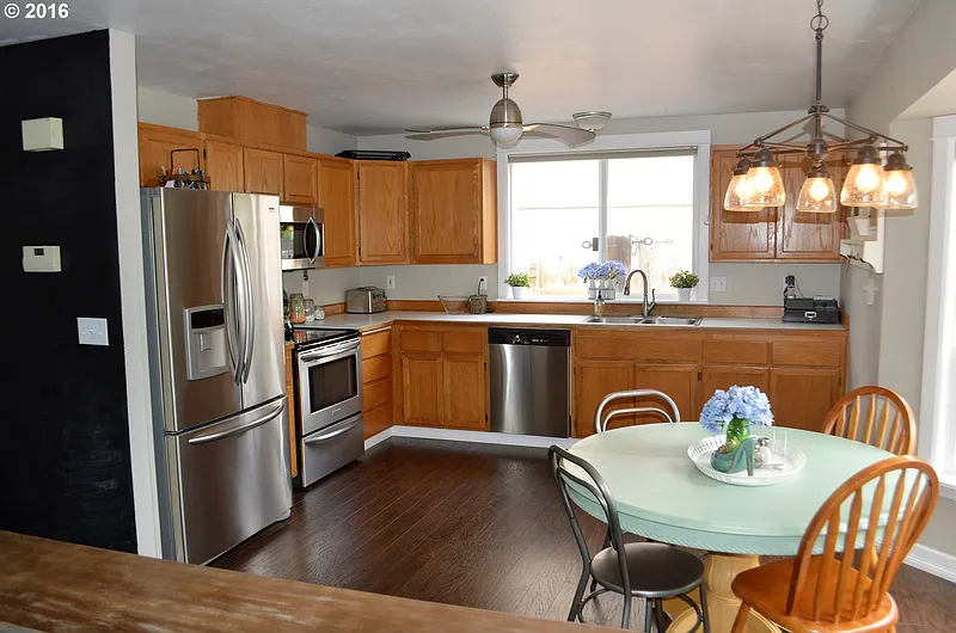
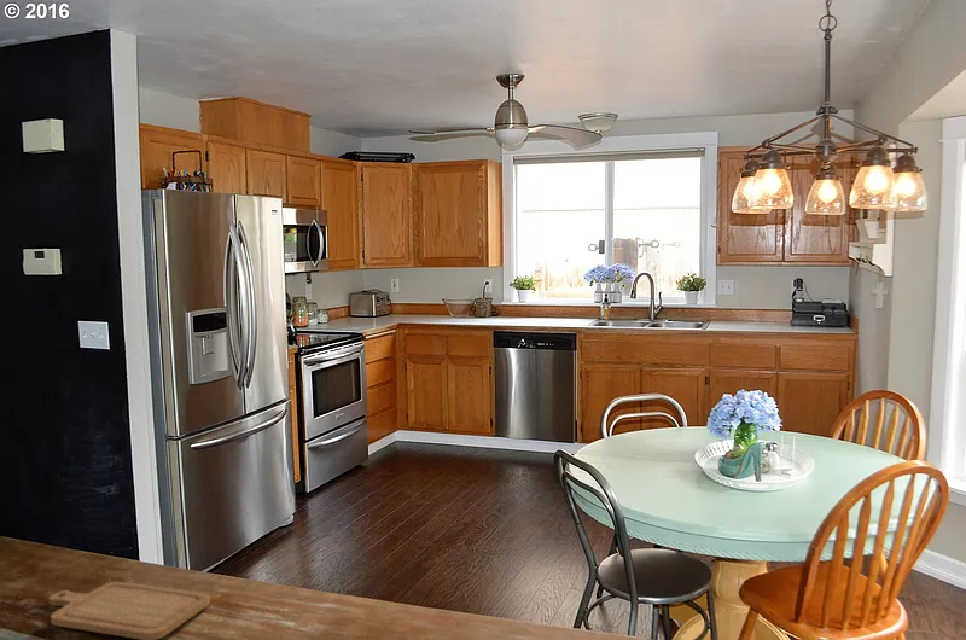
+ chopping board [47,581,211,640]
